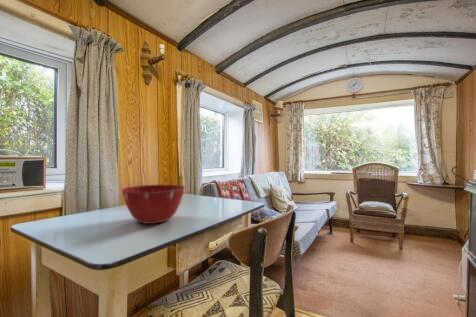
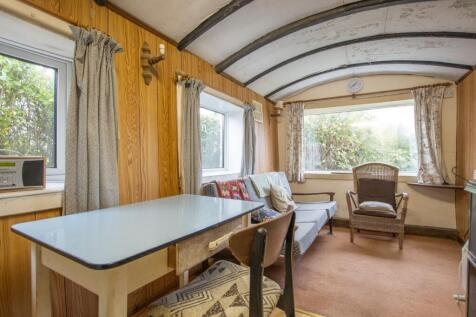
- mixing bowl [120,184,186,225]
